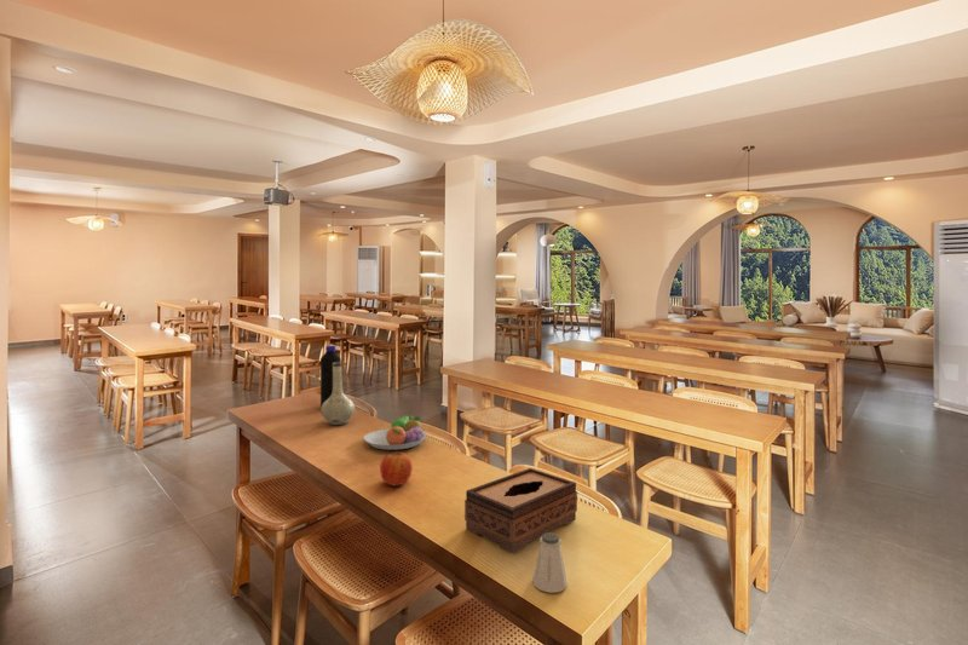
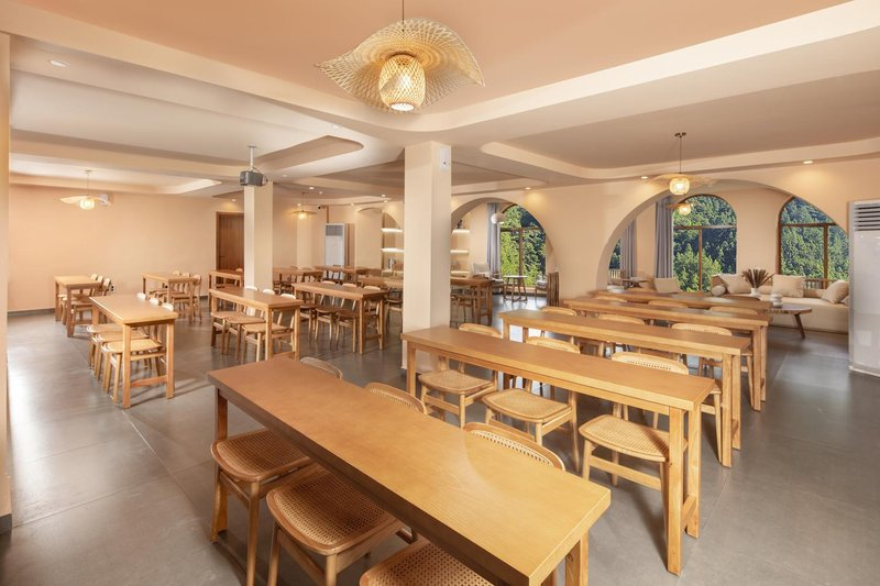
- saltshaker [531,531,569,594]
- vase [319,362,356,426]
- tissue box [463,467,578,553]
- apple [379,450,414,486]
- bottle [319,344,342,408]
- fruit bowl [363,414,428,451]
